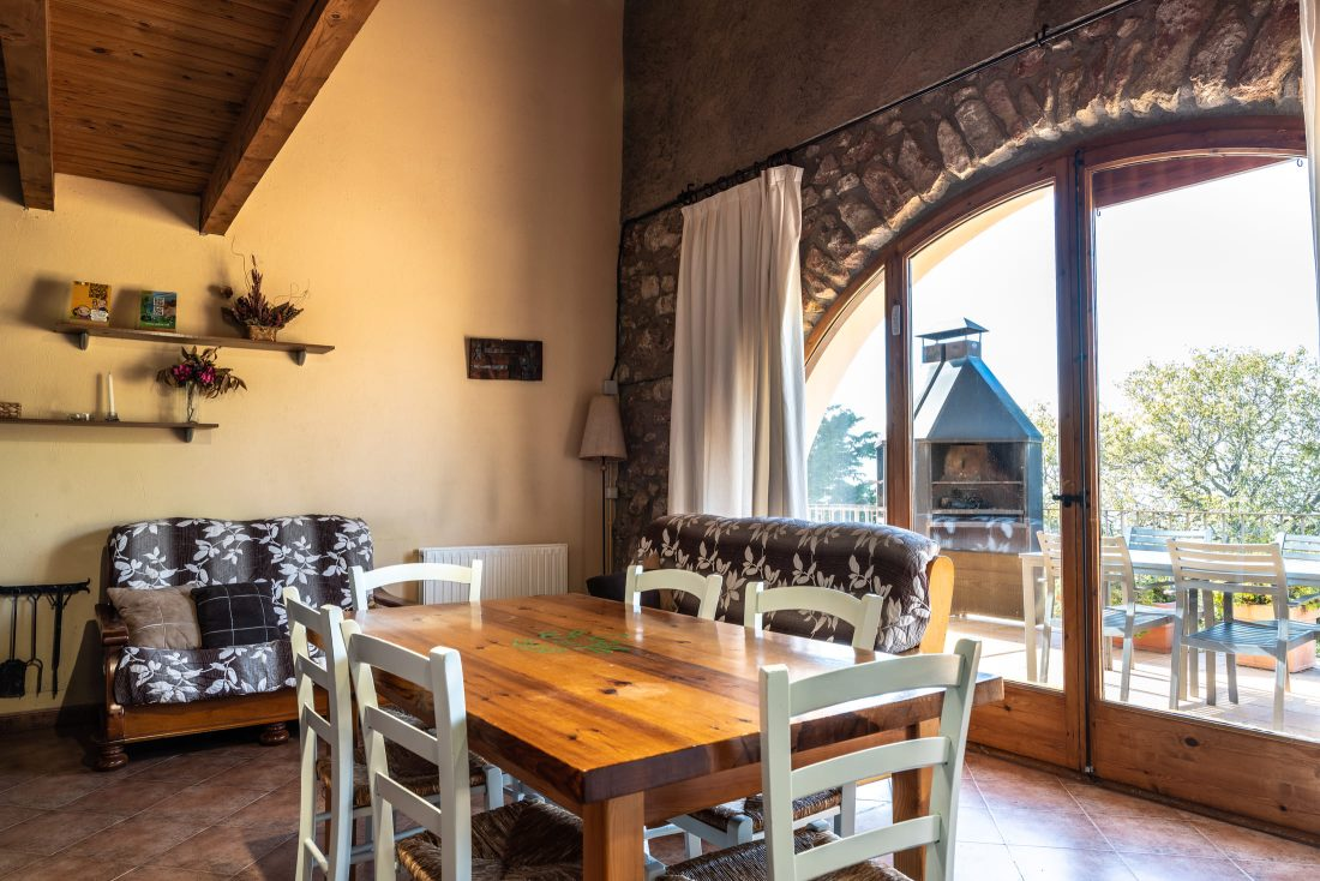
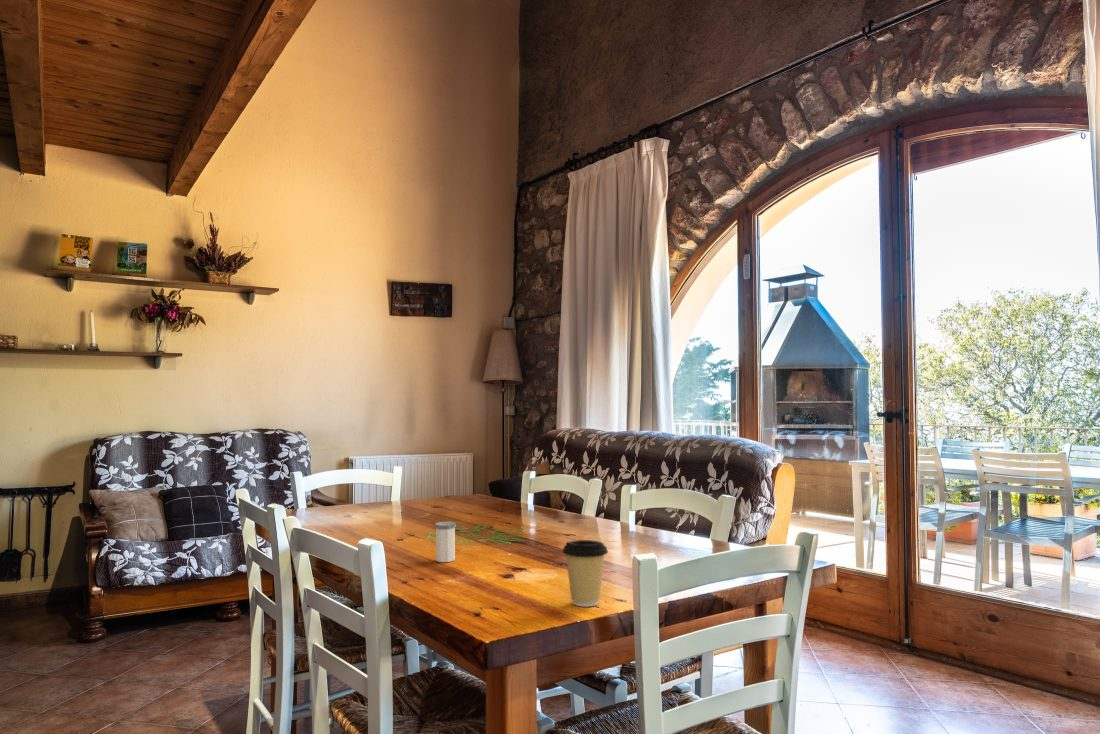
+ coffee cup [561,539,609,608]
+ salt shaker [434,521,457,563]
